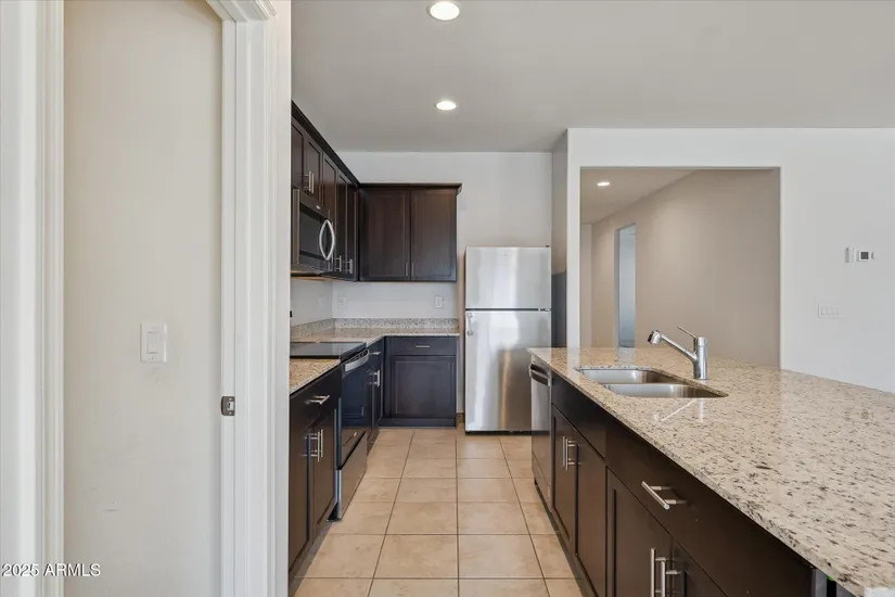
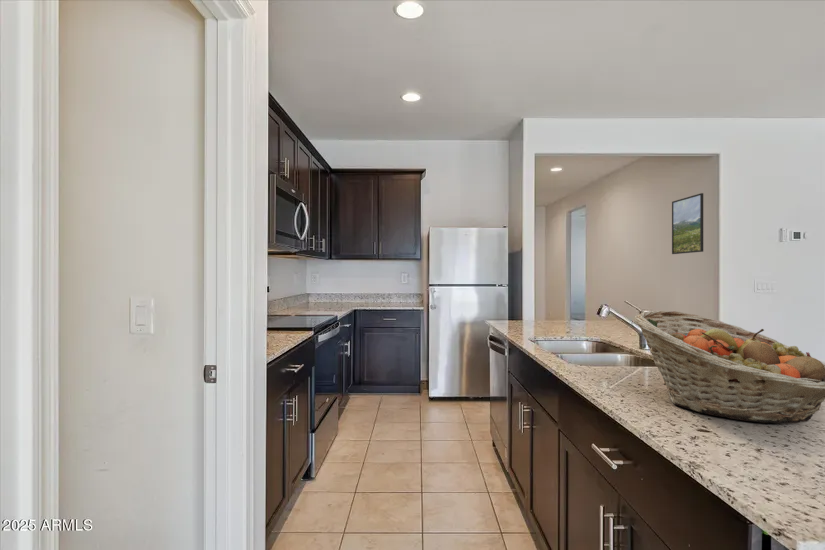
+ fruit basket [634,310,825,424]
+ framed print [671,192,704,255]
